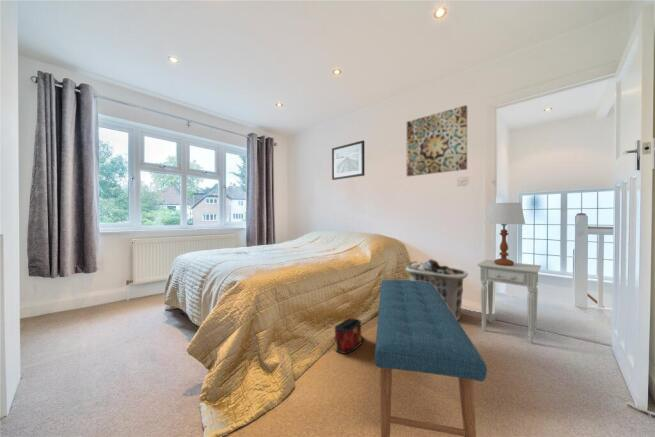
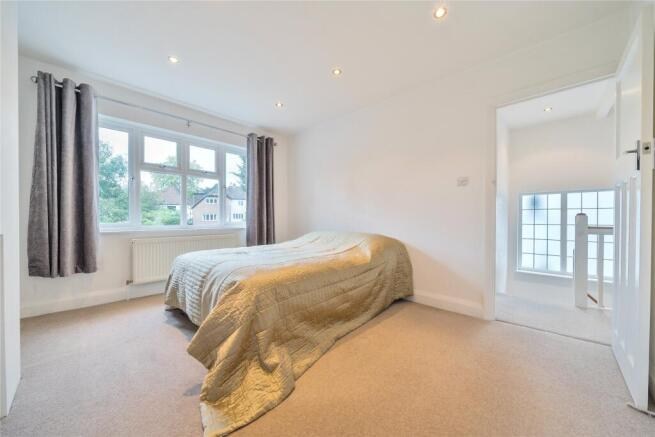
- clothes hamper [405,258,469,321]
- table lamp [483,202,526,266]
- bench [374,279,488,437]
- wall art [331,140,365,181]
- bag [334,317,364,354]
- wall art [406,104,468,177]
- nightstand [476,259,542,345]
